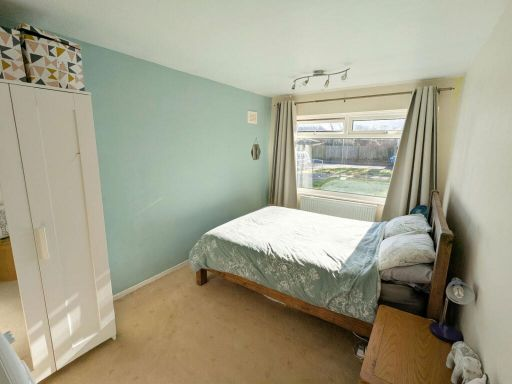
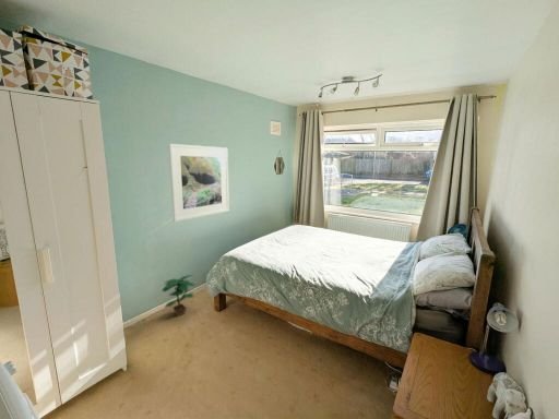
+ potted plant [160,274,197,316]
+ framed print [168,143,230,223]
